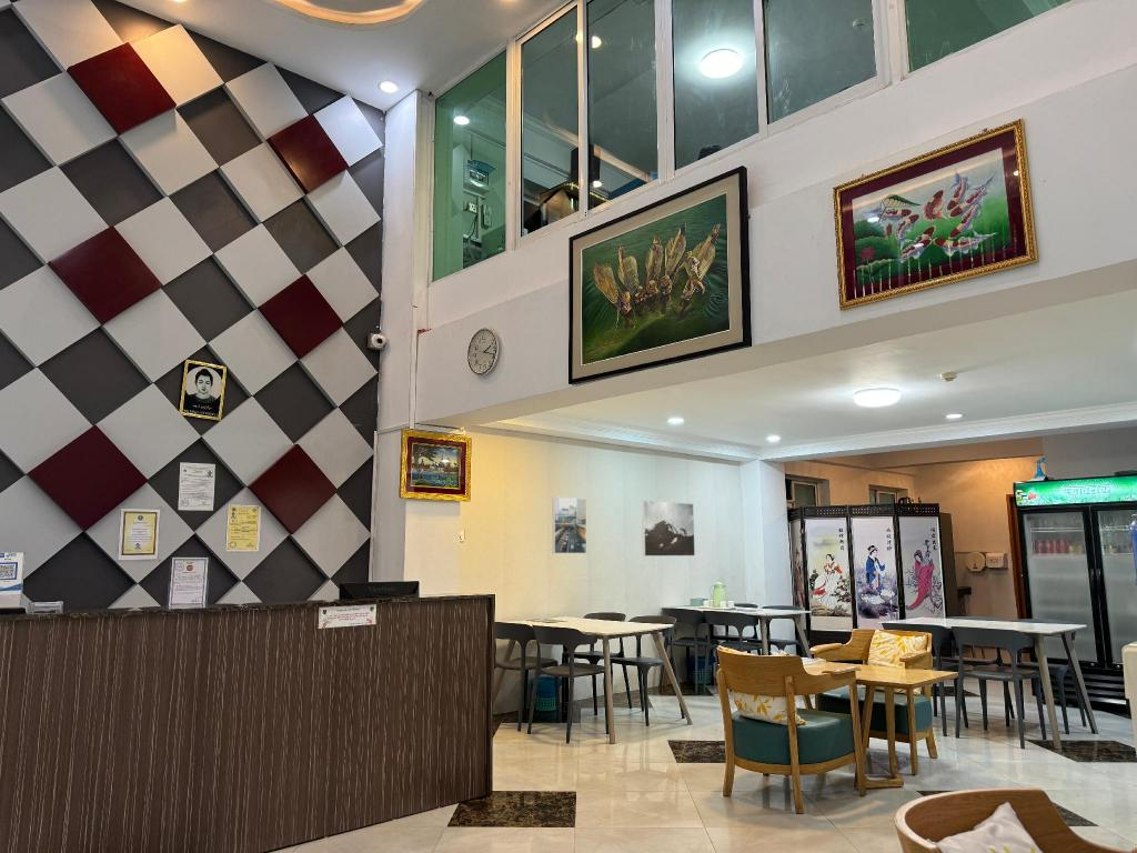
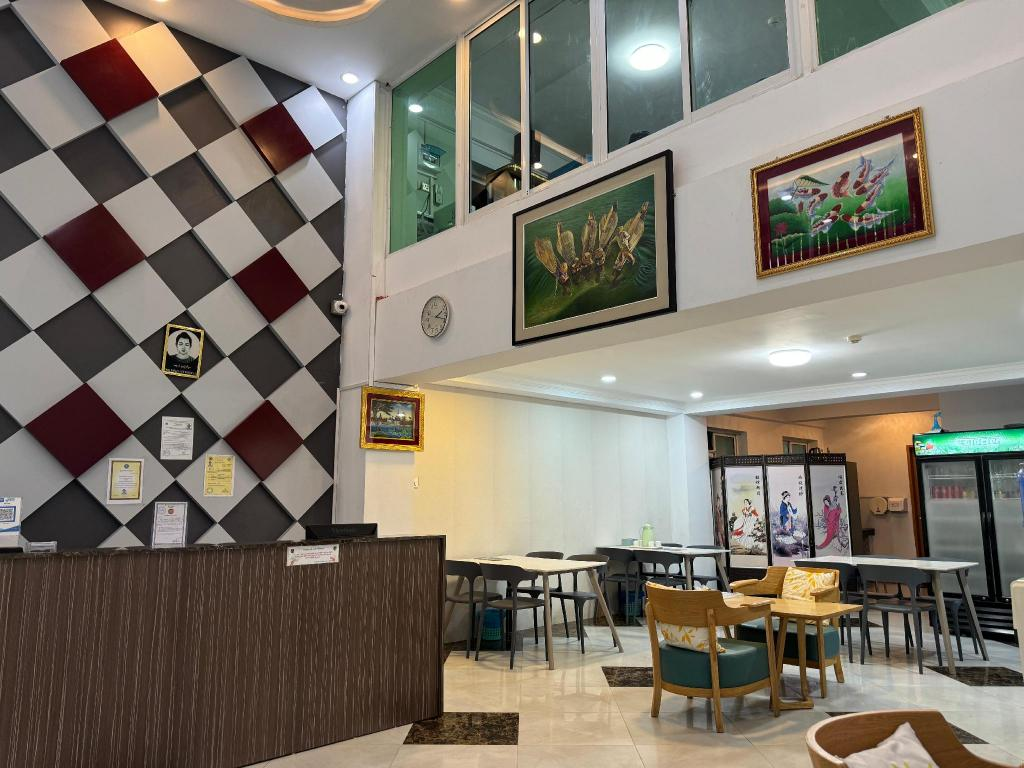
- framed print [552,495,587,554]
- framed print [641,500,696,558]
